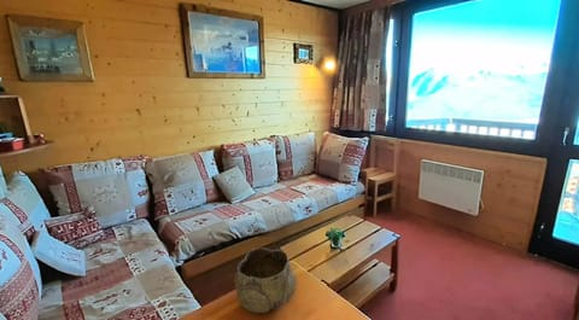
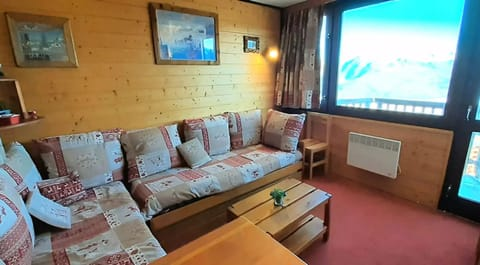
- decorative bowl [234,246,298,314]
